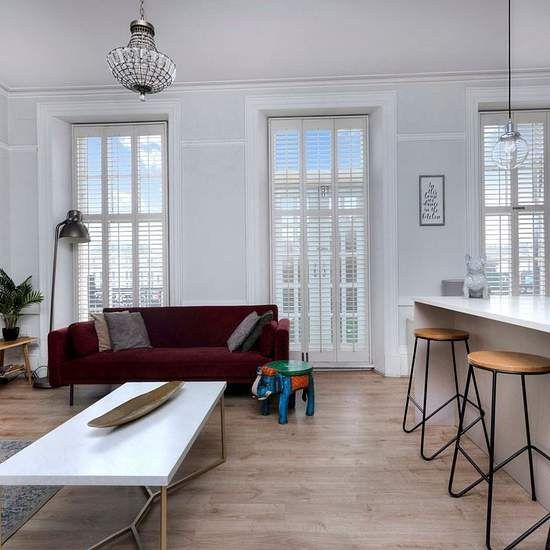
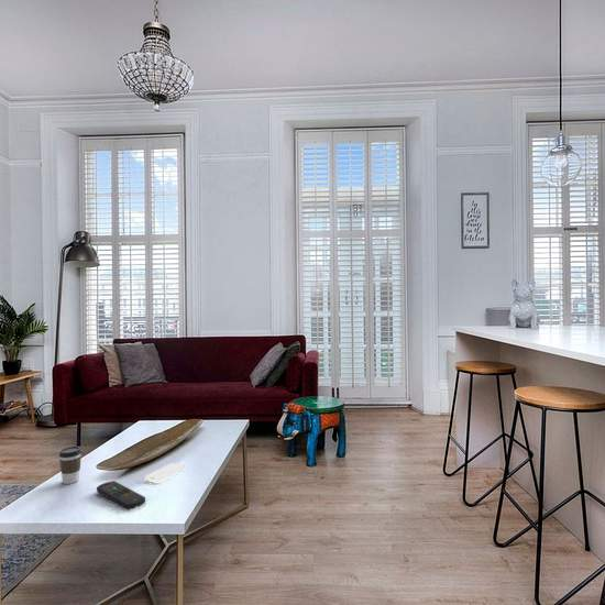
+ coffee cup [58,446,82,485]
+ smartphone [144,462,186,483]
+ remote control [96,480,146,510]
